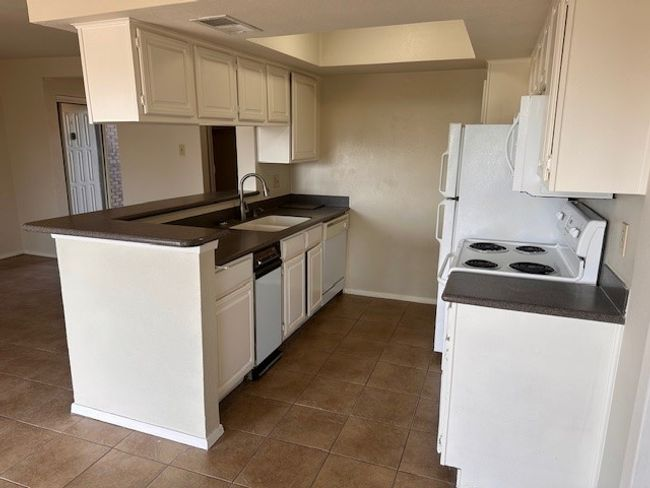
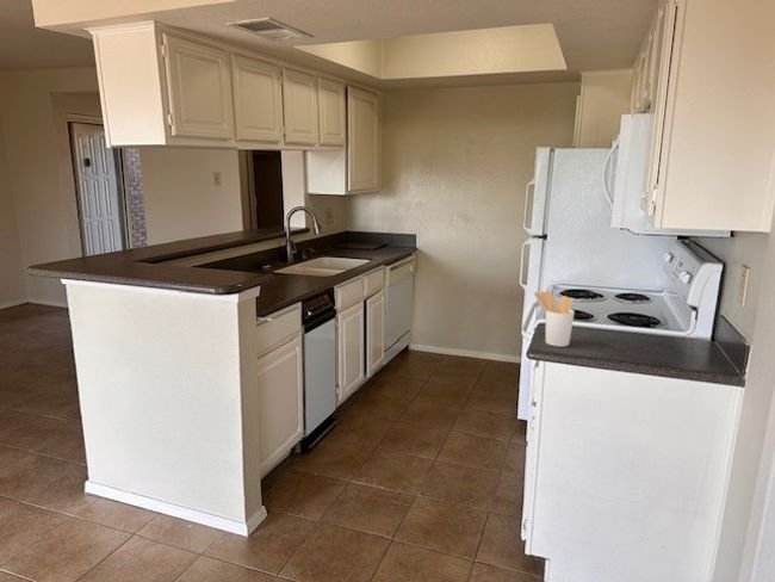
+ utensil holder [533,290,576,348]
